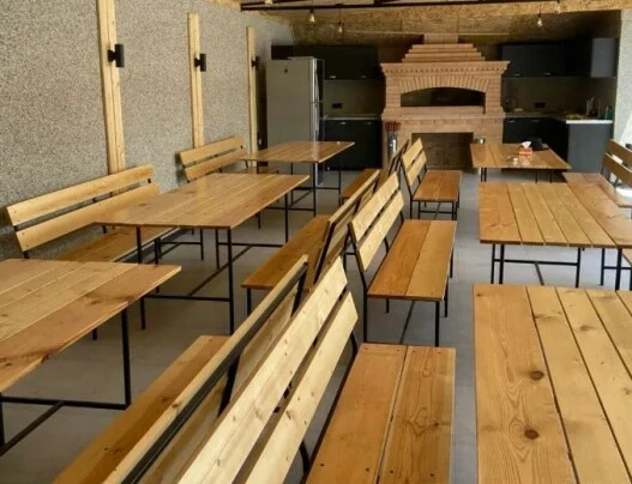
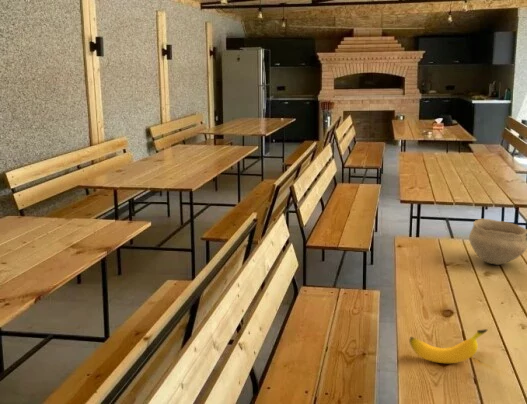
+ bowl [468,218,527,266]
+ banana [408,328,488,364]
